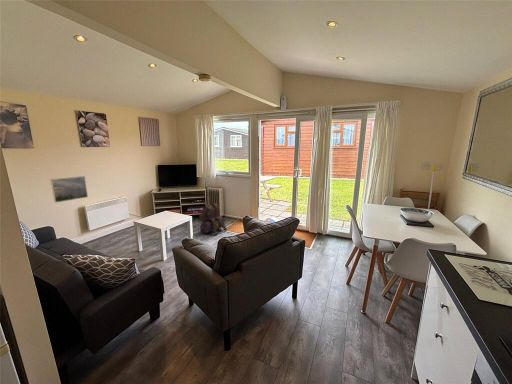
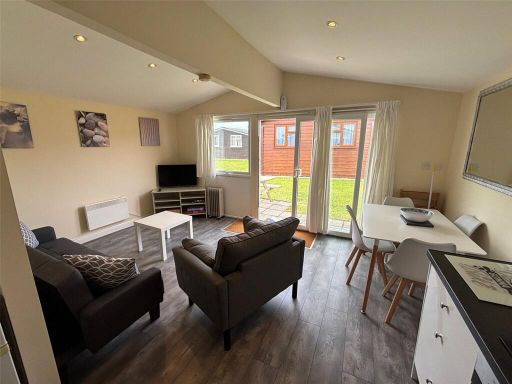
- backpack [198,202,228,236]
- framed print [49,175,89,204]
